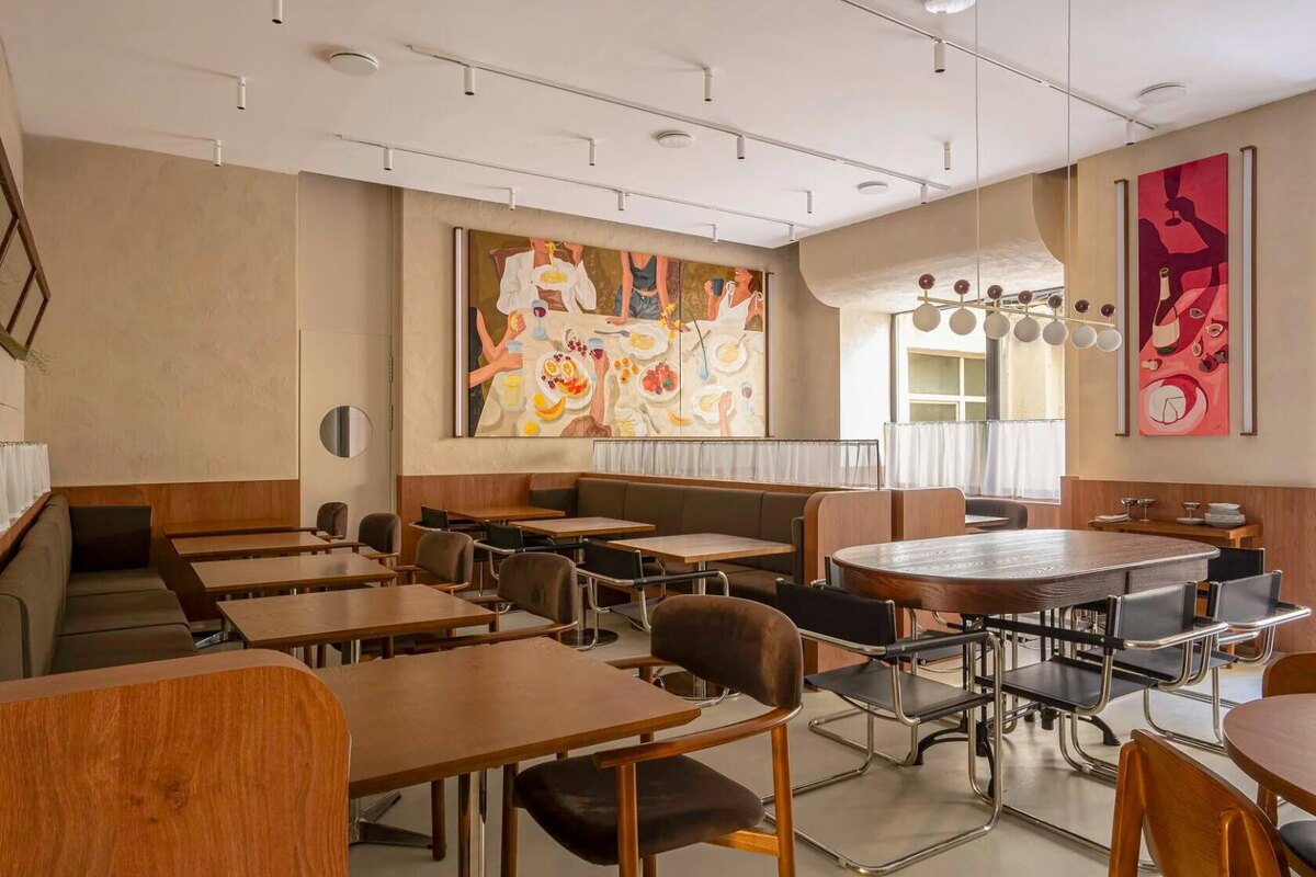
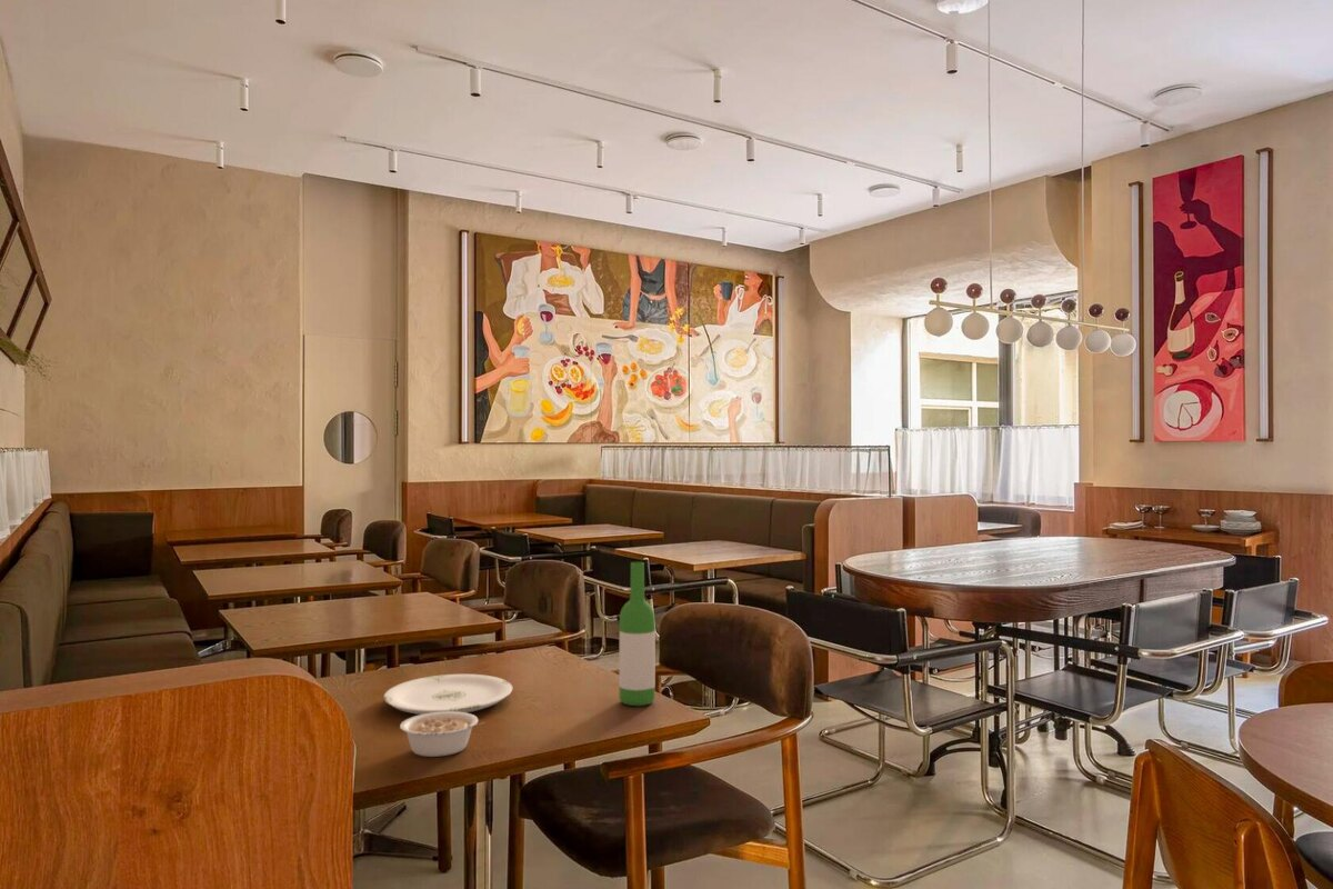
+ legume [399,711,485,758]
+ wine bottle [618,561,657,707]
+ plate [383,673,513,716]
